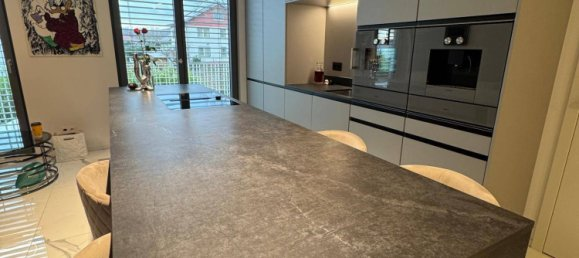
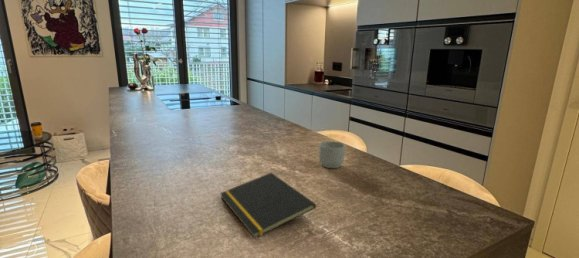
+ mug [318,140,346,169]
+ notepad [219,172,317,239]
